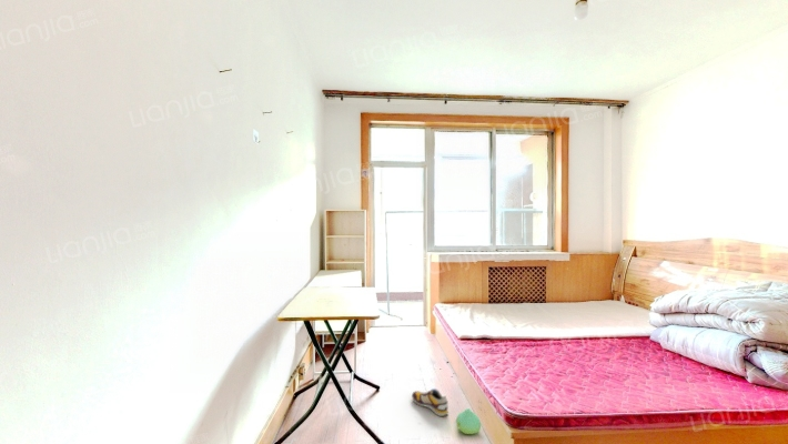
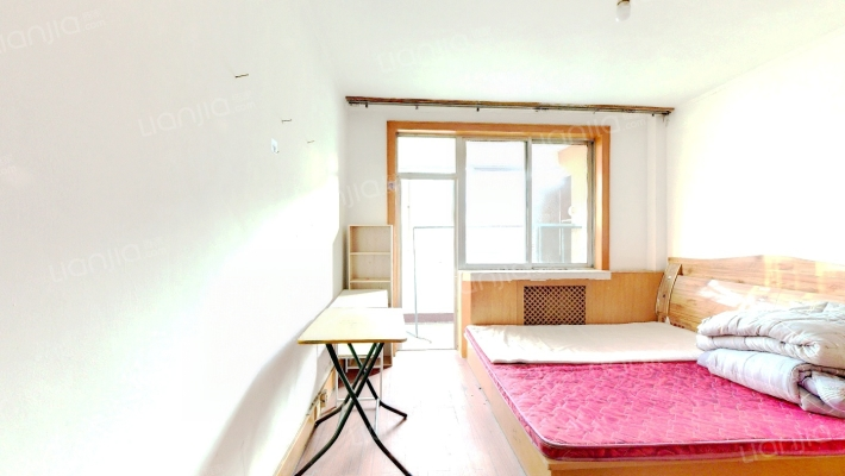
- shoe [411,387,449,417]
- plush toy [455,407,482,435]
